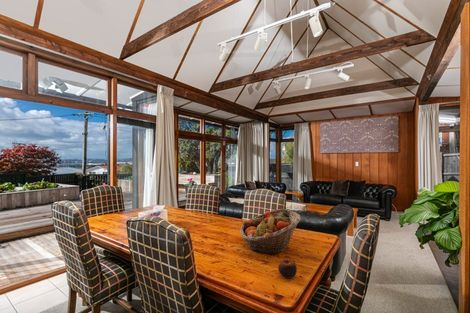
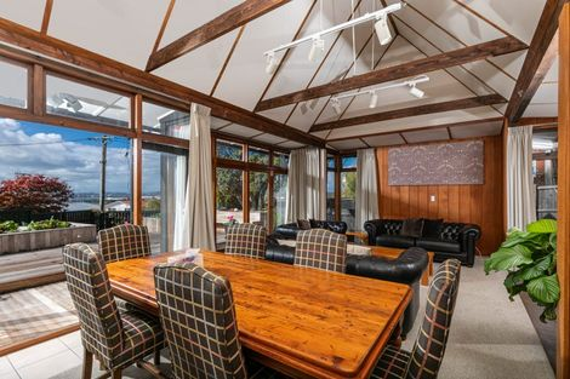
- fruit basket [240,208,302,255]
- apple [277,258,298,279]
